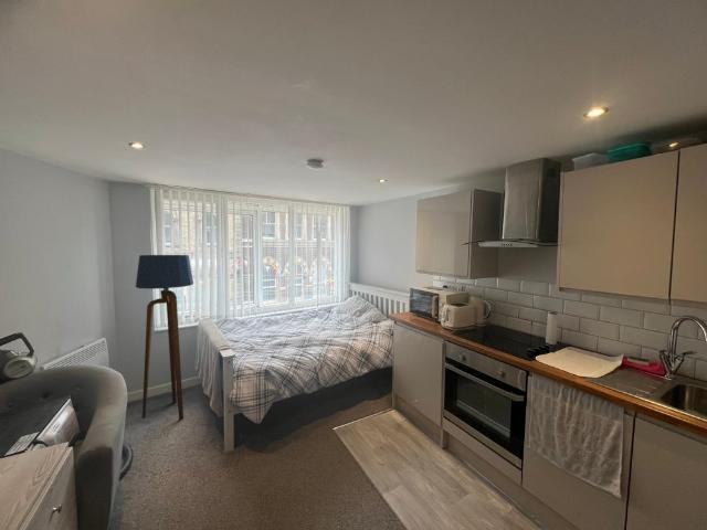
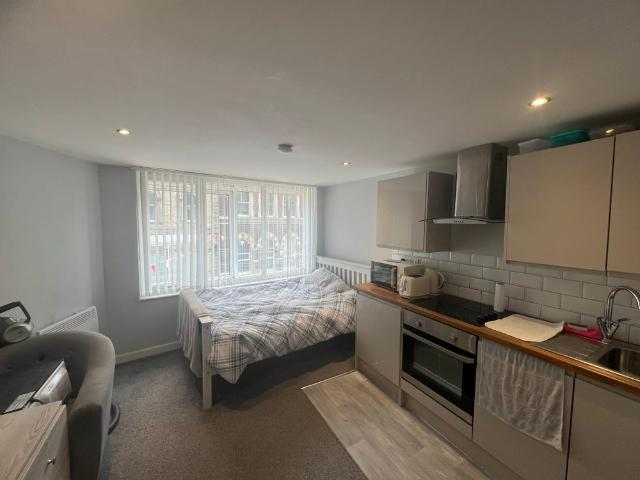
- floor lamp [135,254,194,421]
